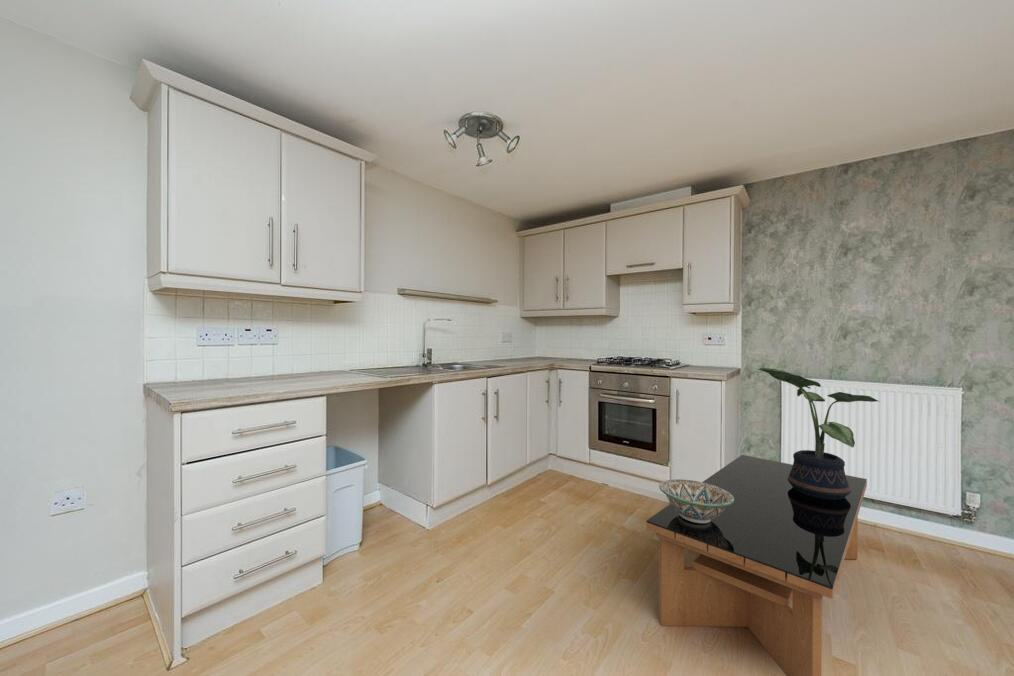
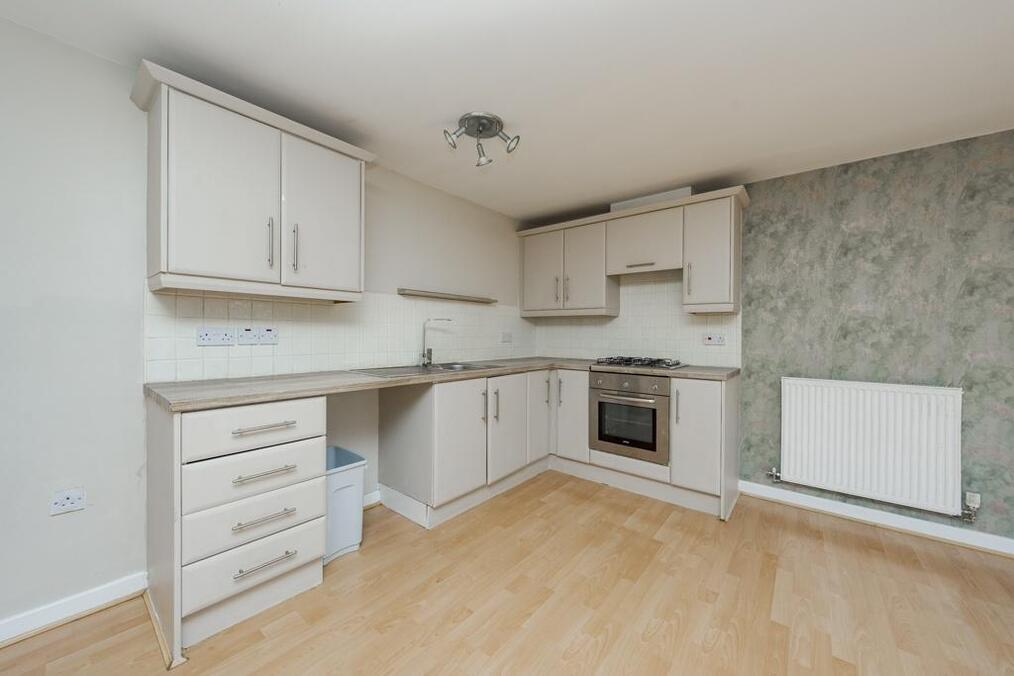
- coffee table [646,454,868,676]
- potted plant [757,367,881,500]
- decorative bowl [658,478,734,523]
